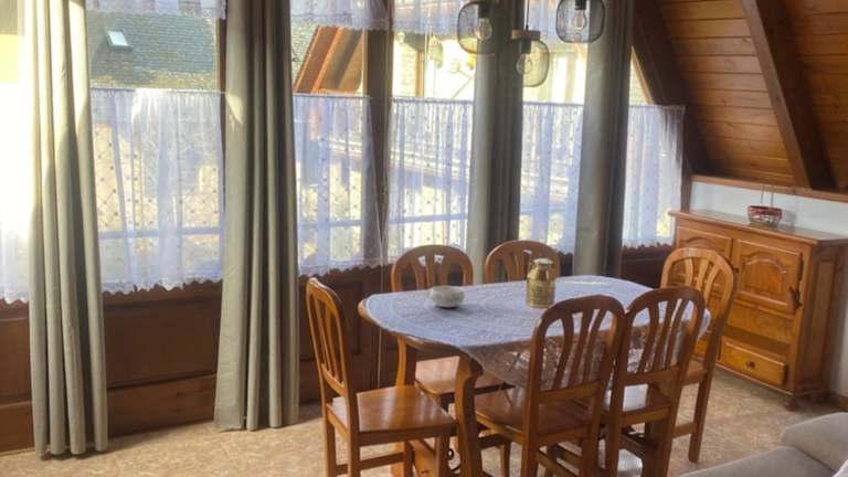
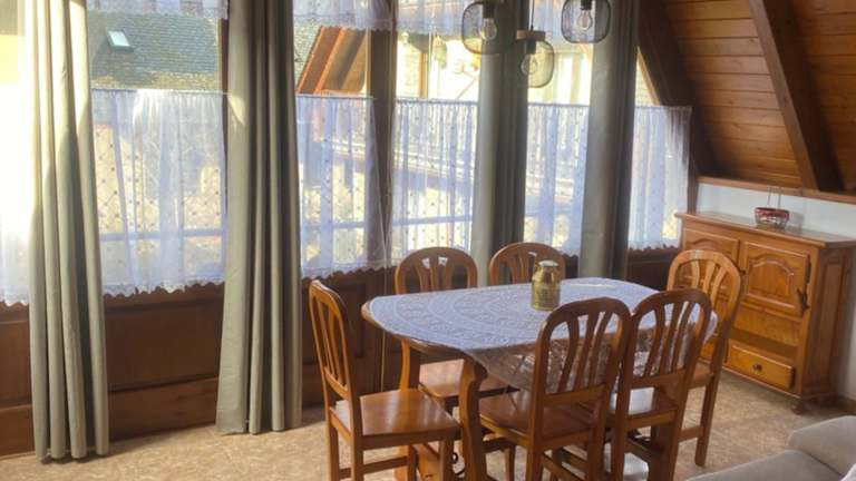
- decorative bowl [425,285,466,308]
